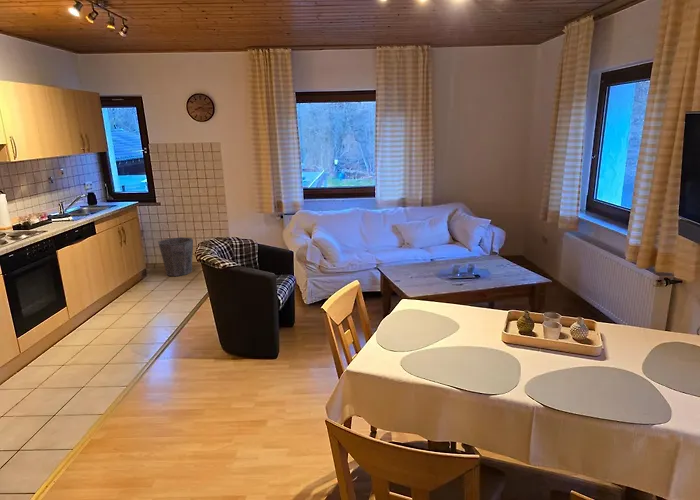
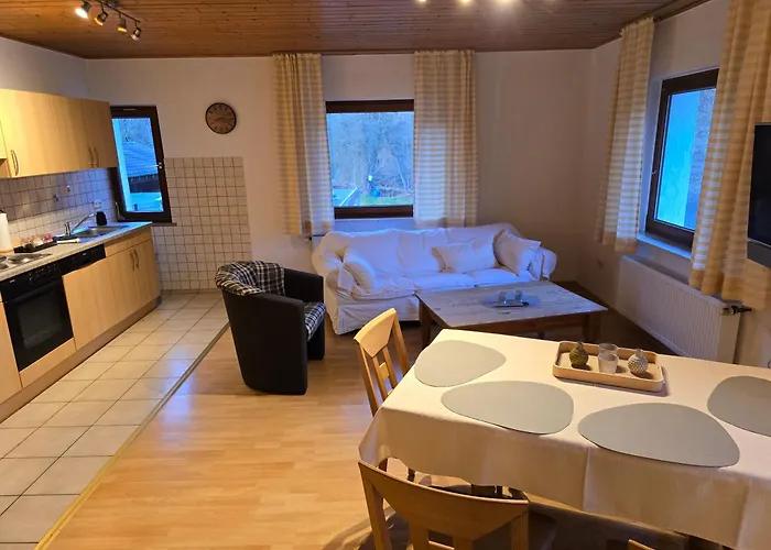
- waste bin [157,236,194,277]
